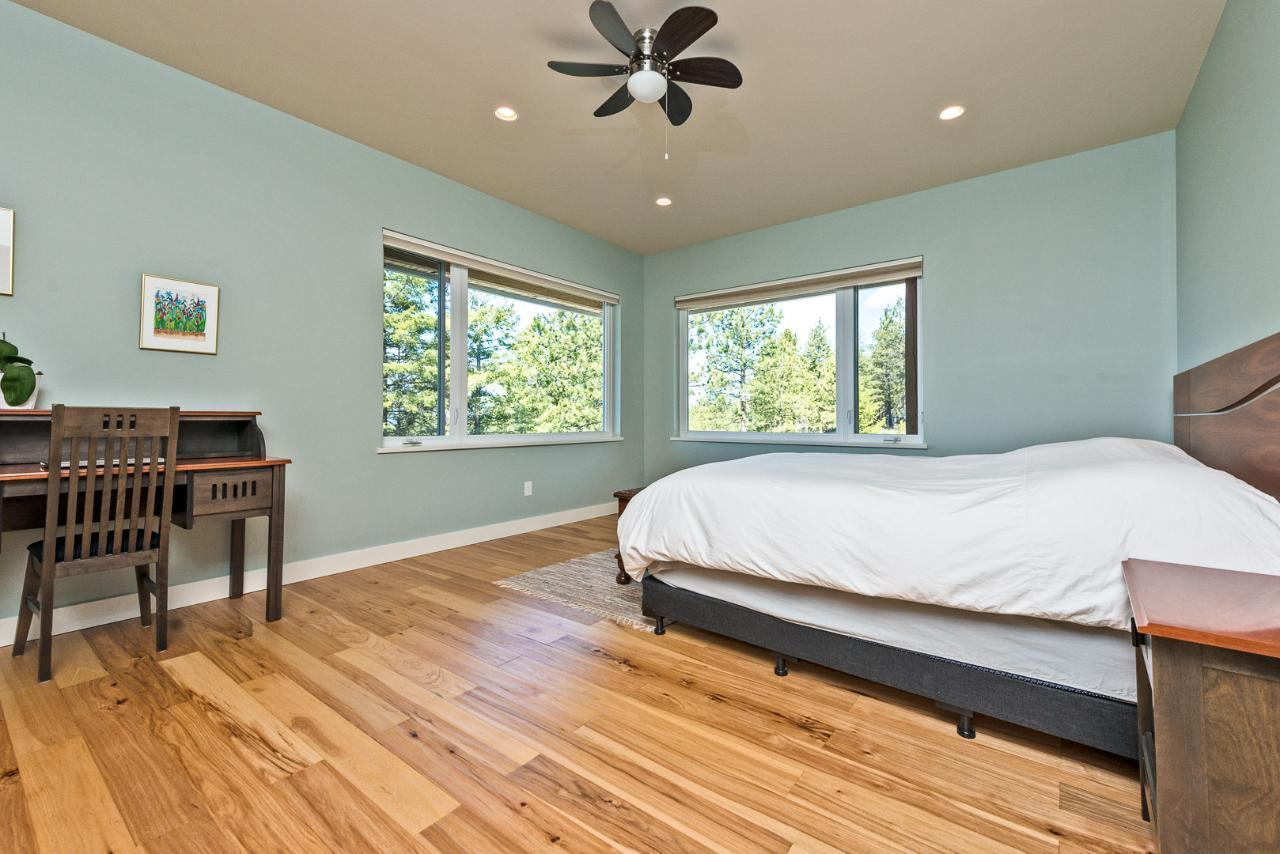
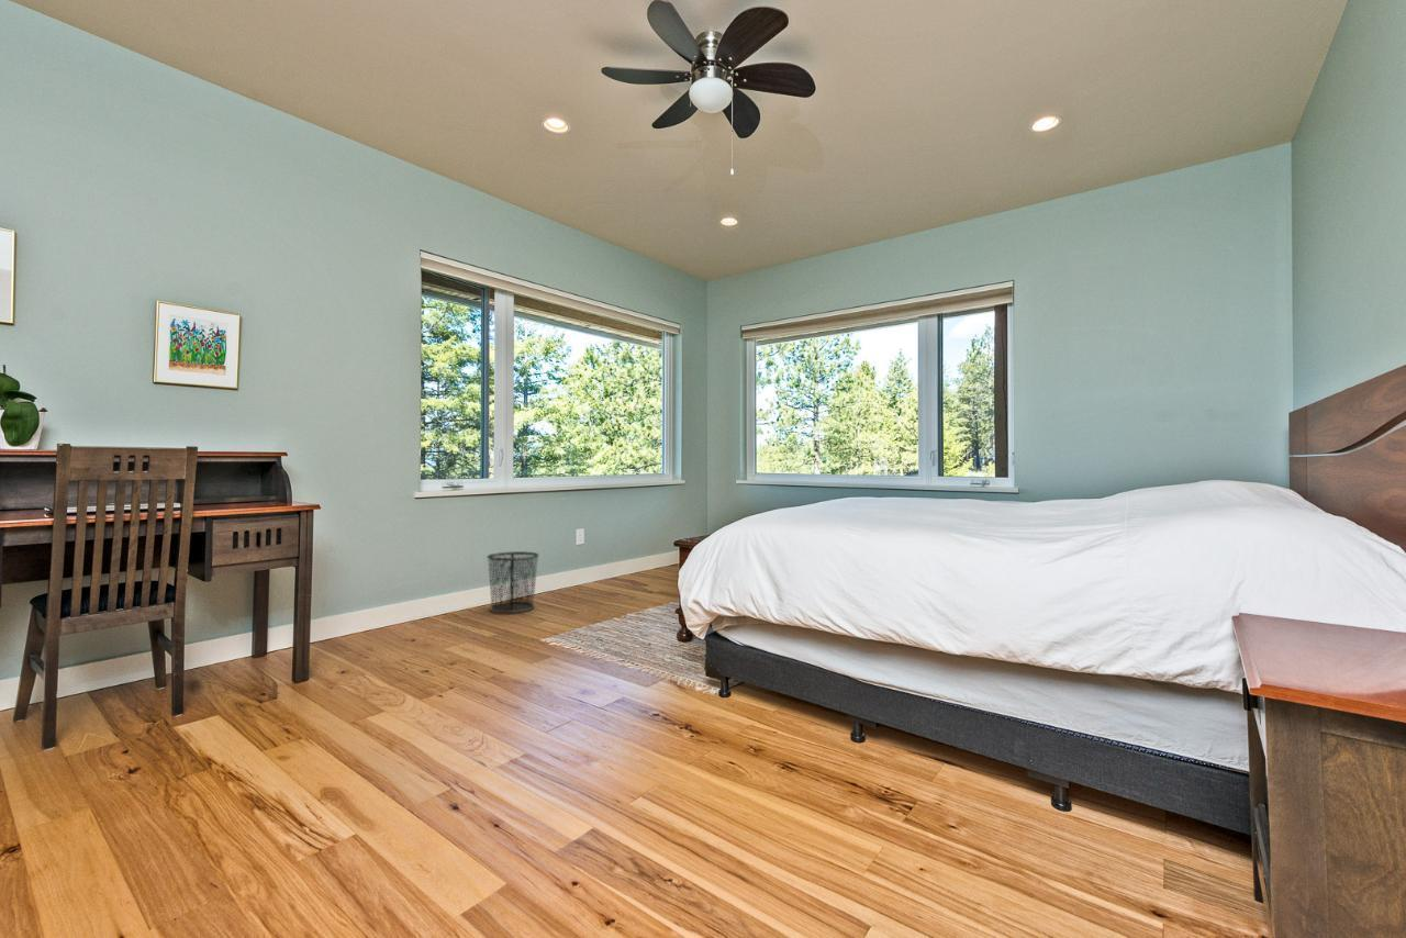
+ waste bin [486,550,540,614]
